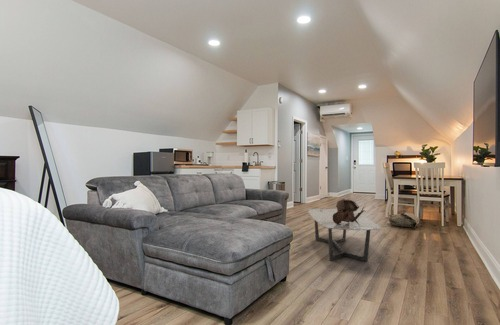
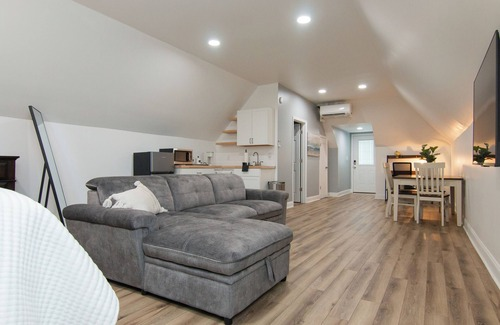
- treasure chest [333,198,367,226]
- coffee table [307,208,383,263]
- bag [388,211,421,229]
